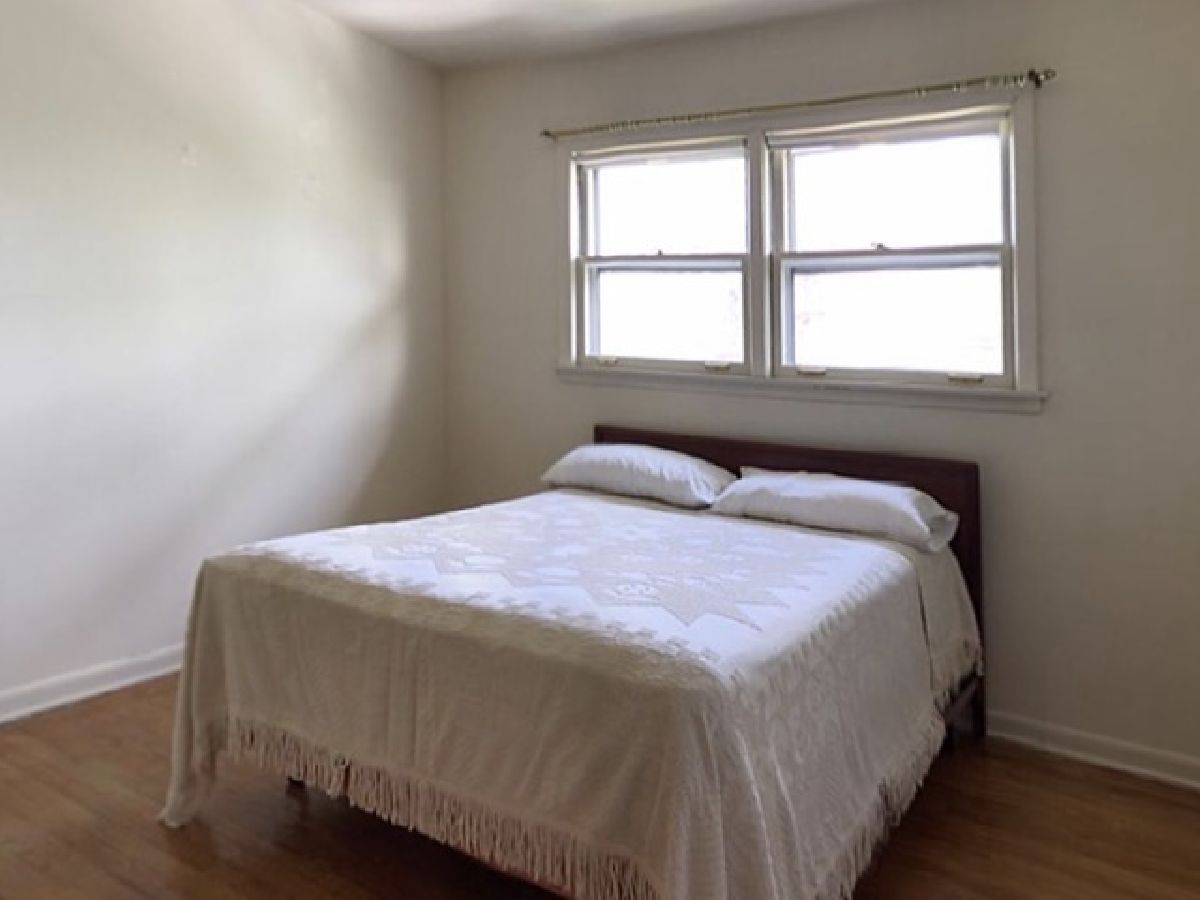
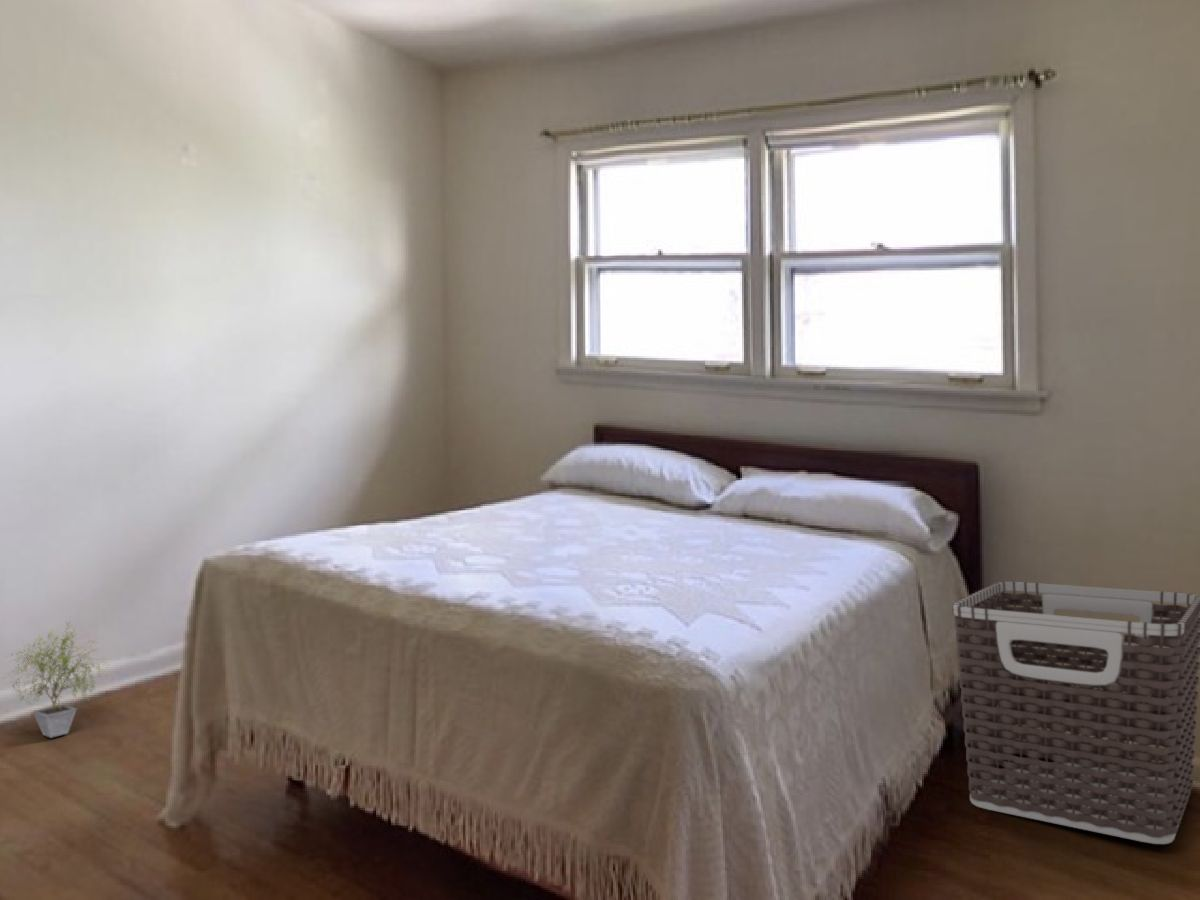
+ potted plant [1,621,110,739]
+ clothes hamper [951,580,1200,845]
